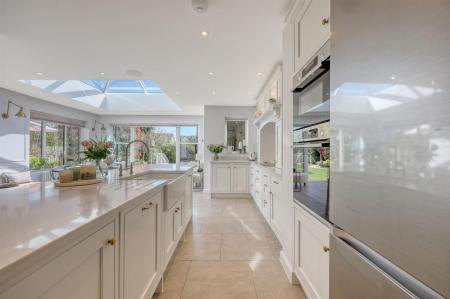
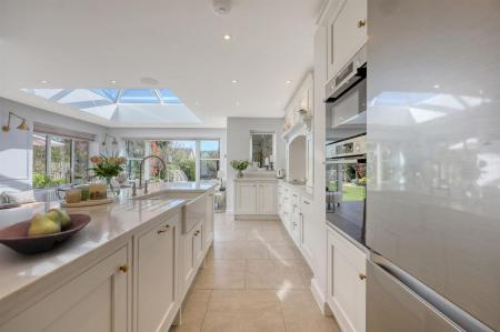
+ fruit bowl [0,208,92,255]
